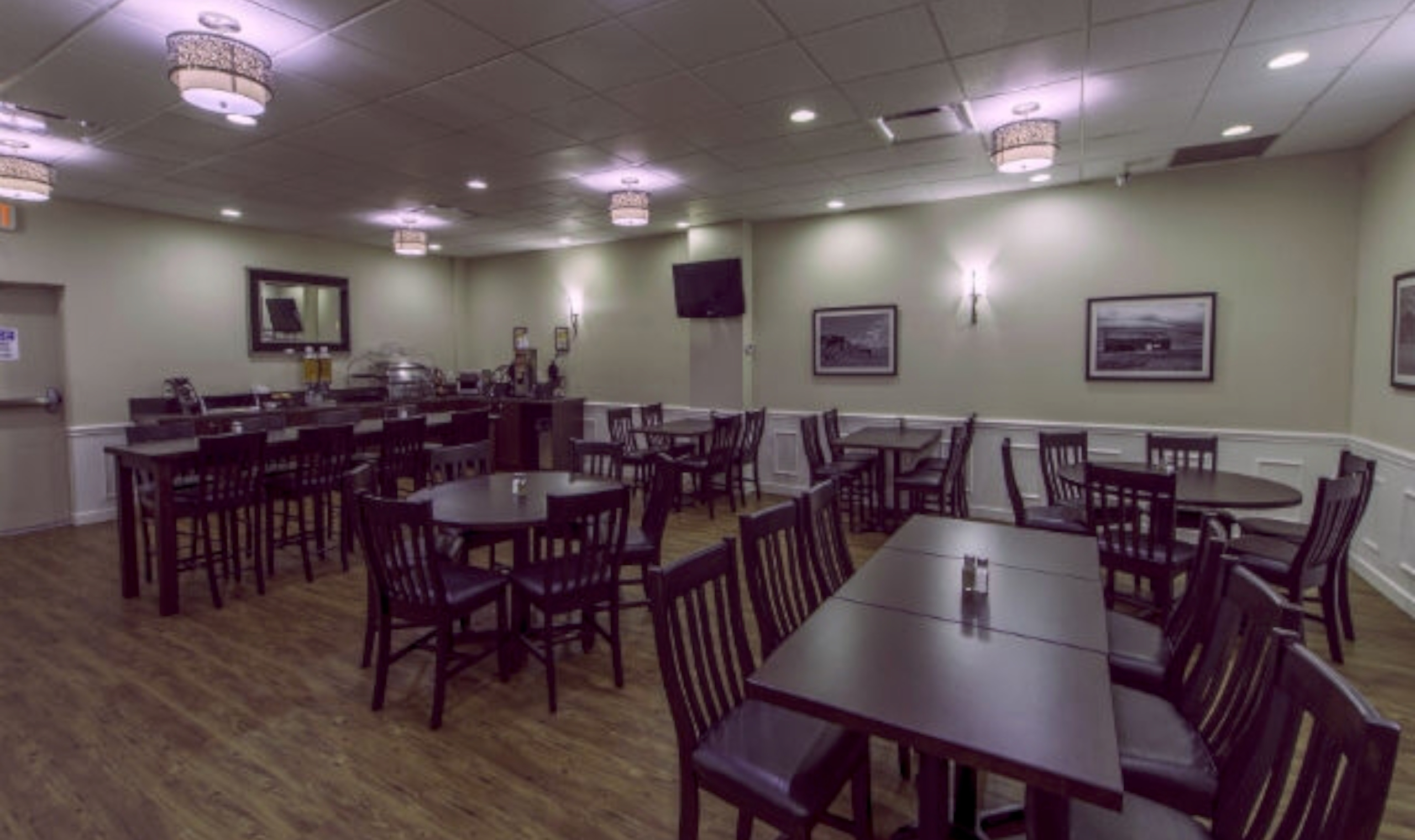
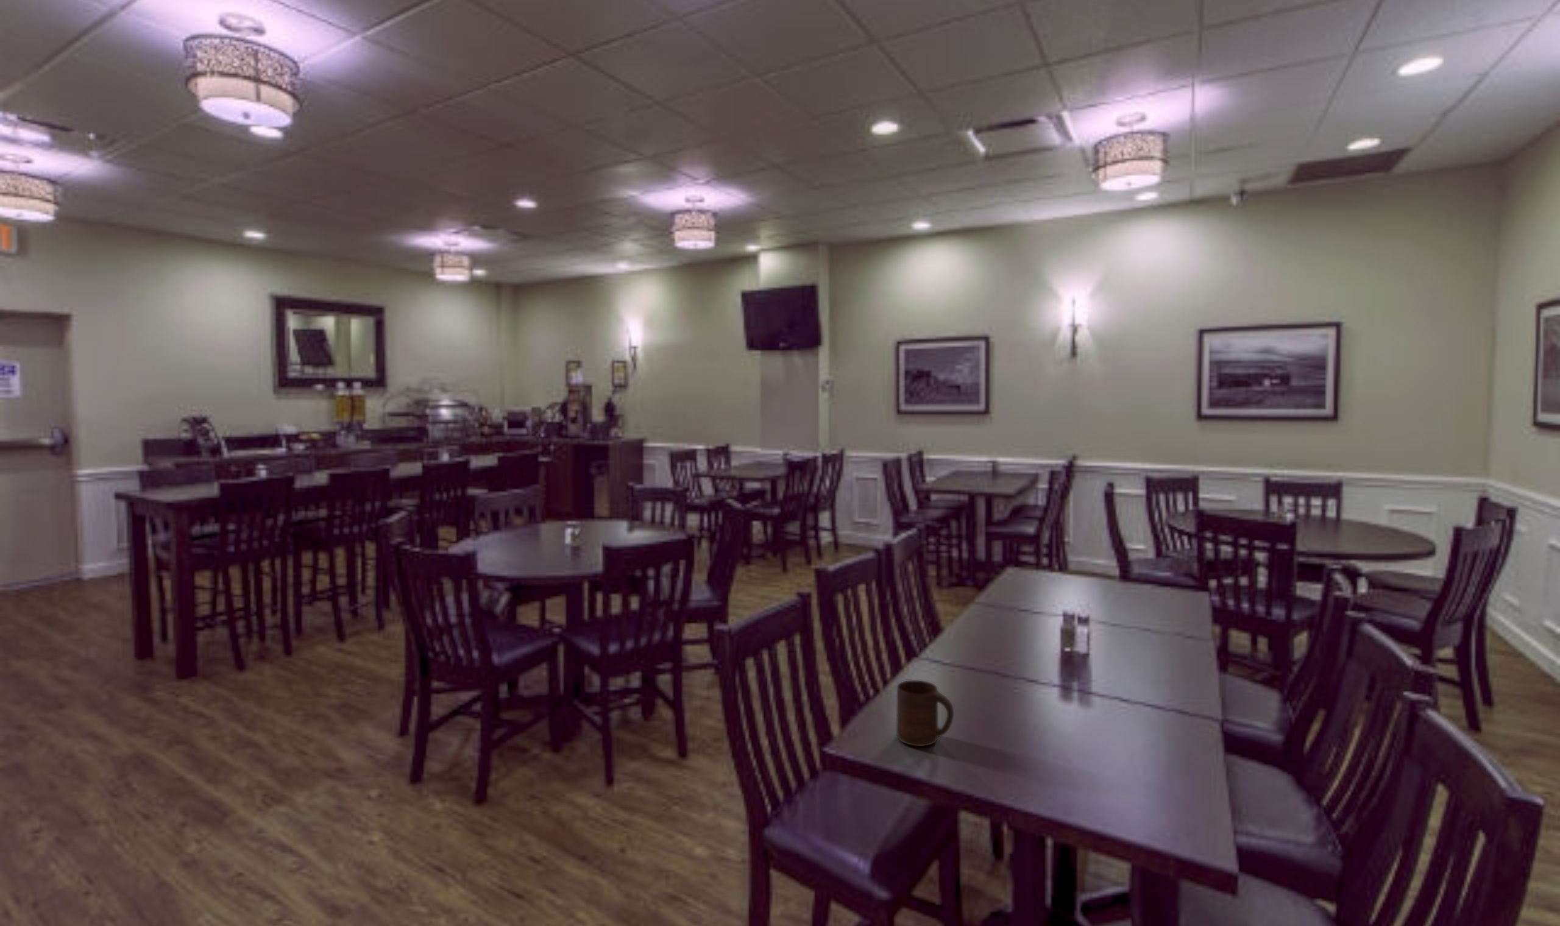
+ cup [896,679,955,747]
